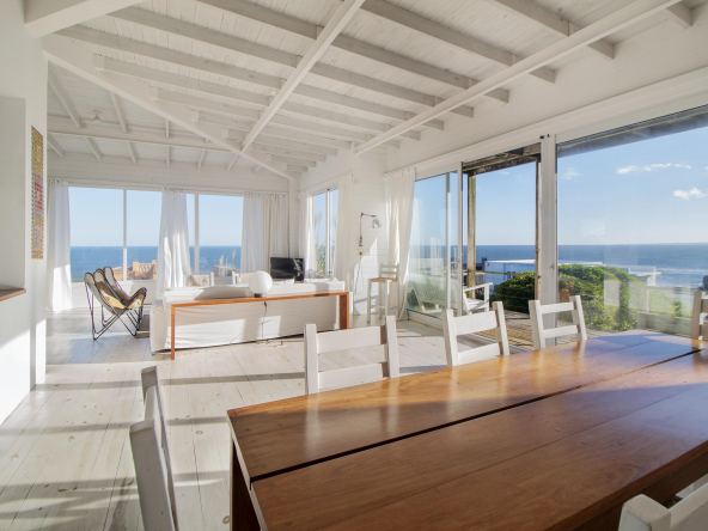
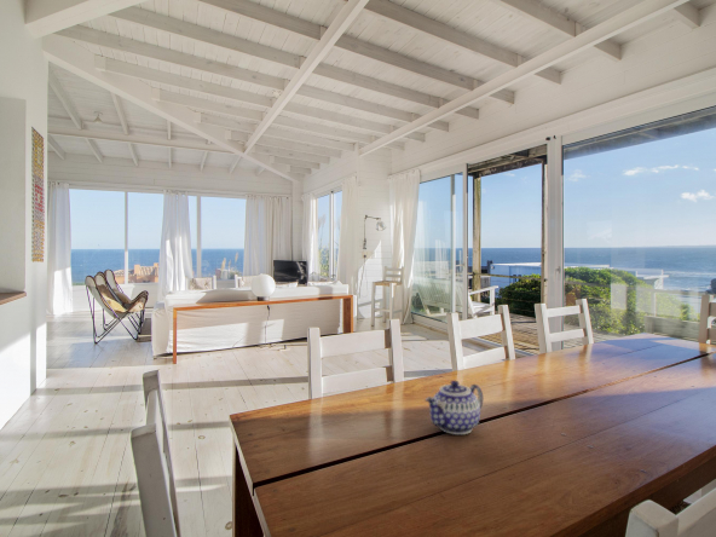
+ teapot [425,380,484,435]
